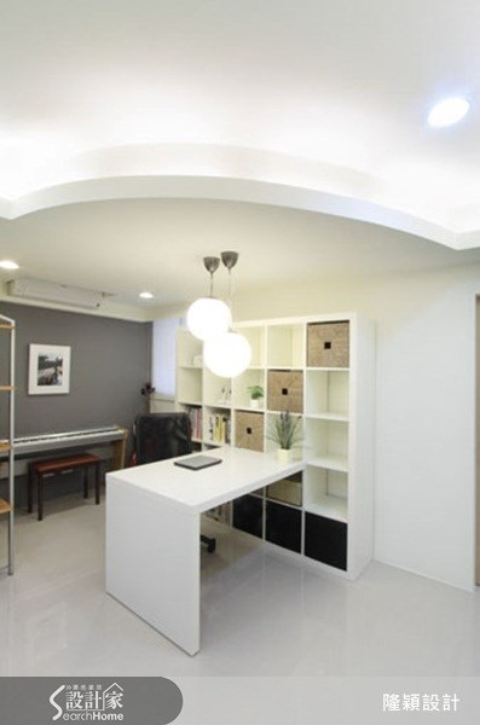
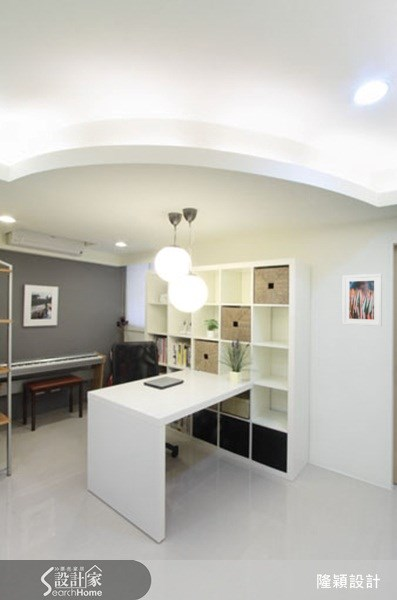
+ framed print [342,273,383,327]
